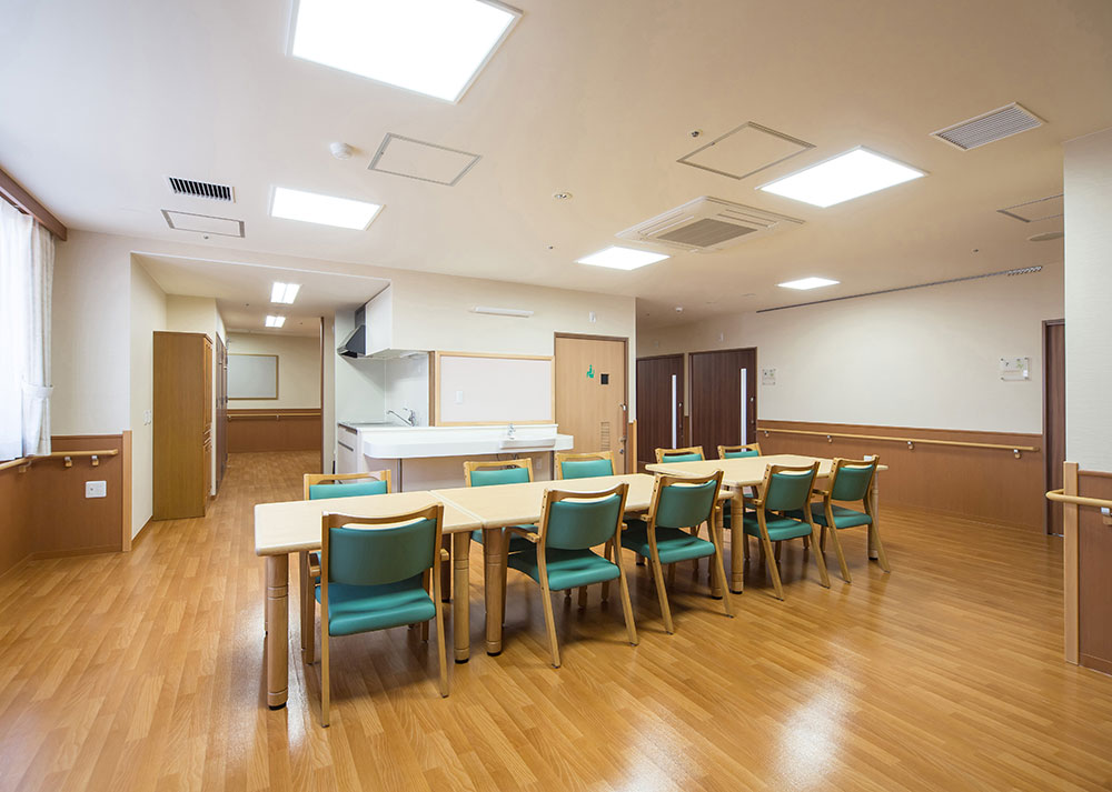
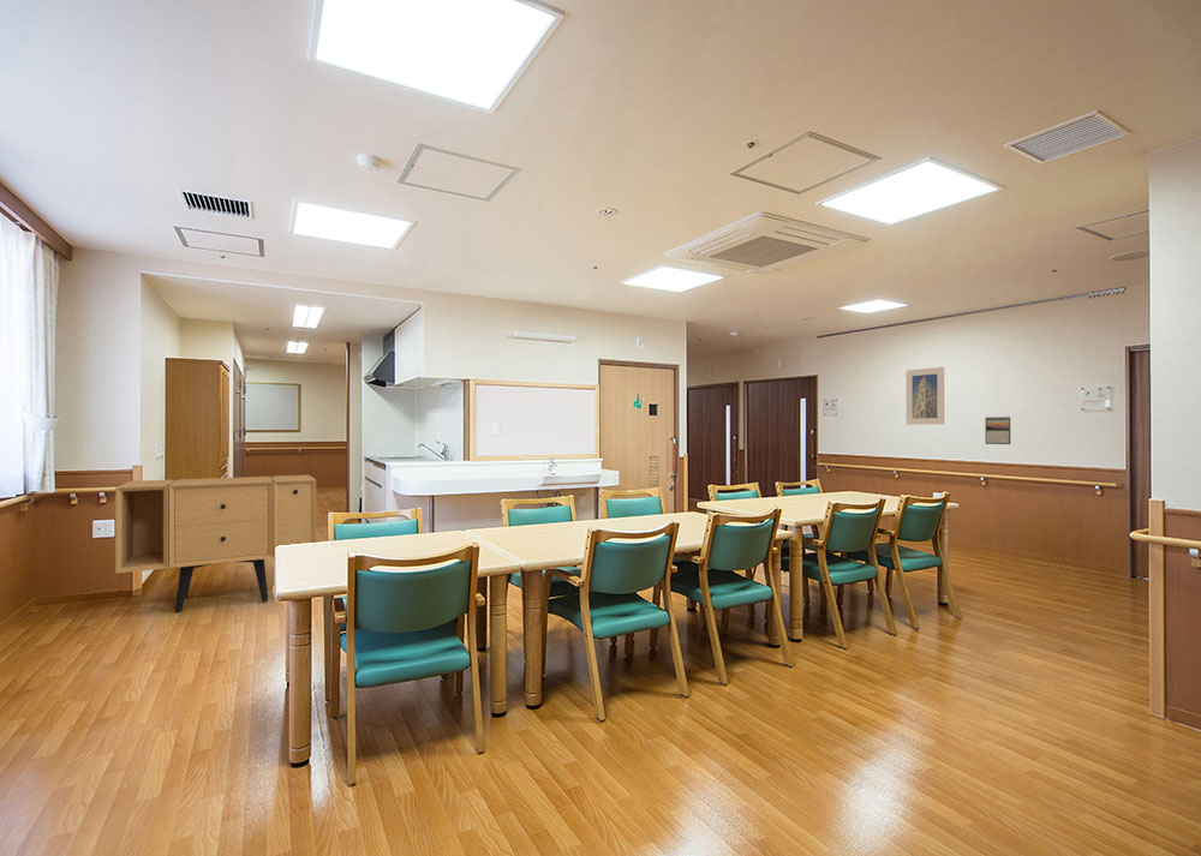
+ calendar [985,415,1011,445]
+ sideboard [114,474,317,613]
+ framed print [906,366,945,426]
